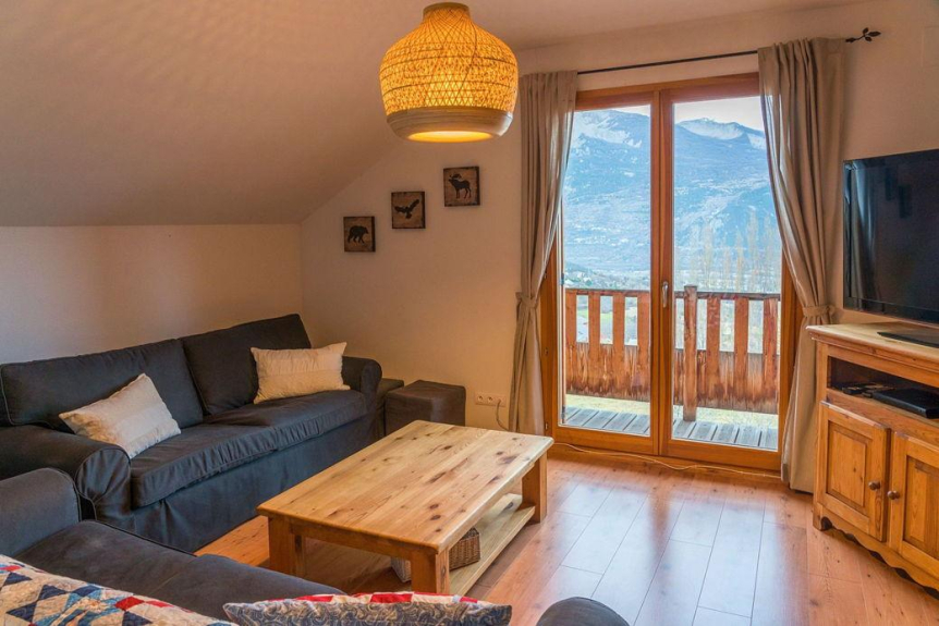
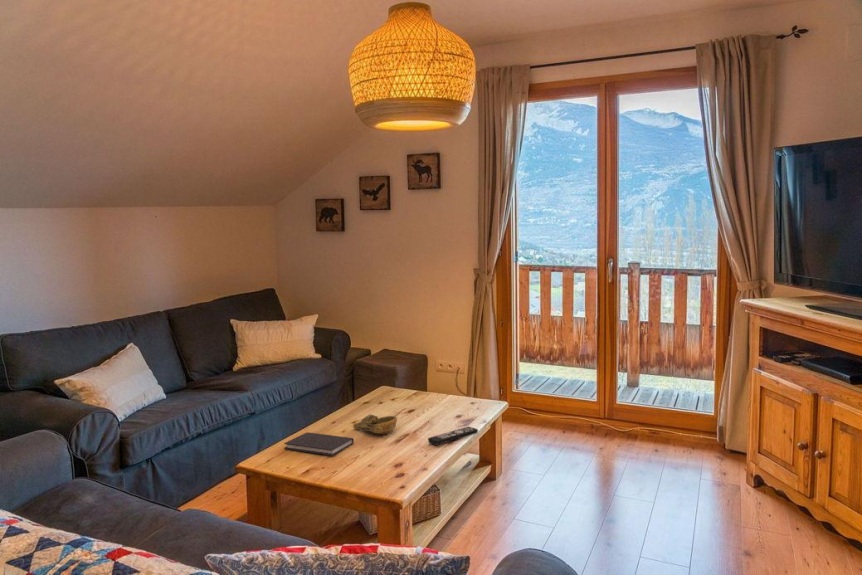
+ diary [283,431,355,457]
+ decorative bowl [352,413,398,435]
+ remote control [427,426,479,446]
